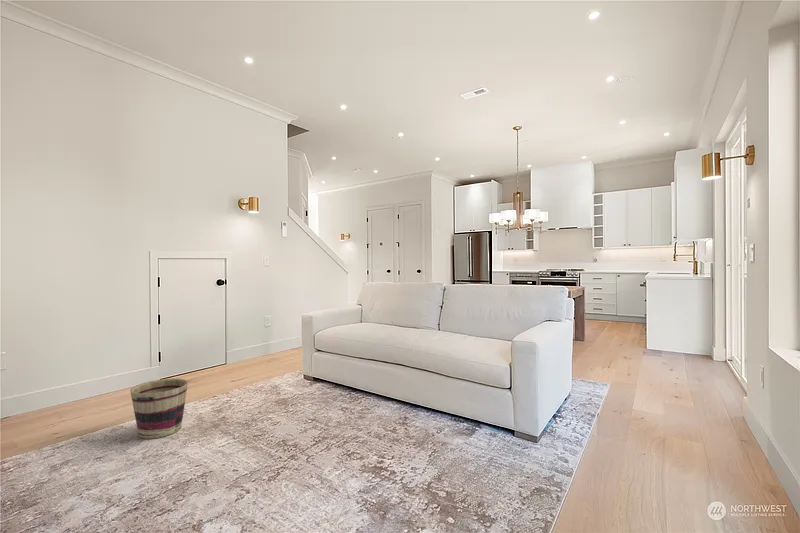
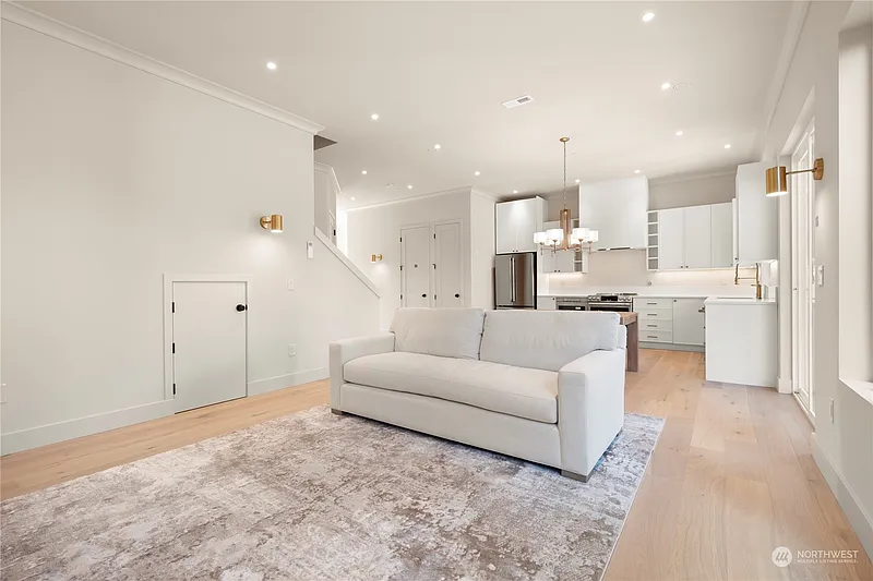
- basket [129,377,189,440]
